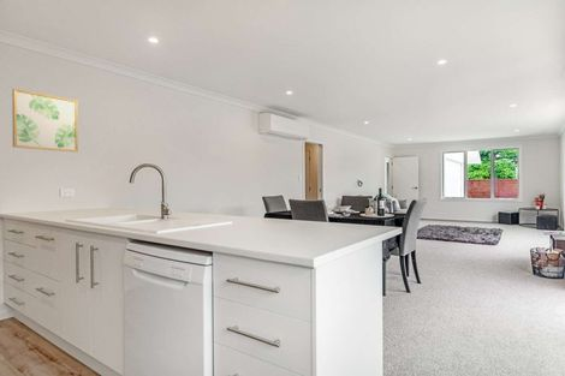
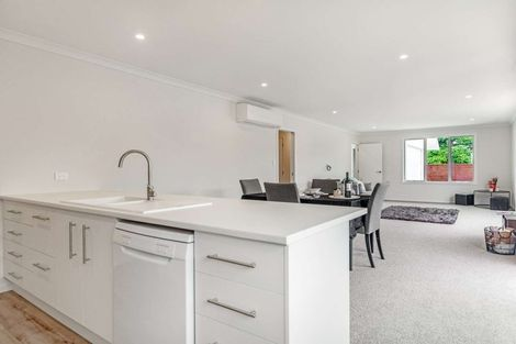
- wall art [11,88,79,153]
